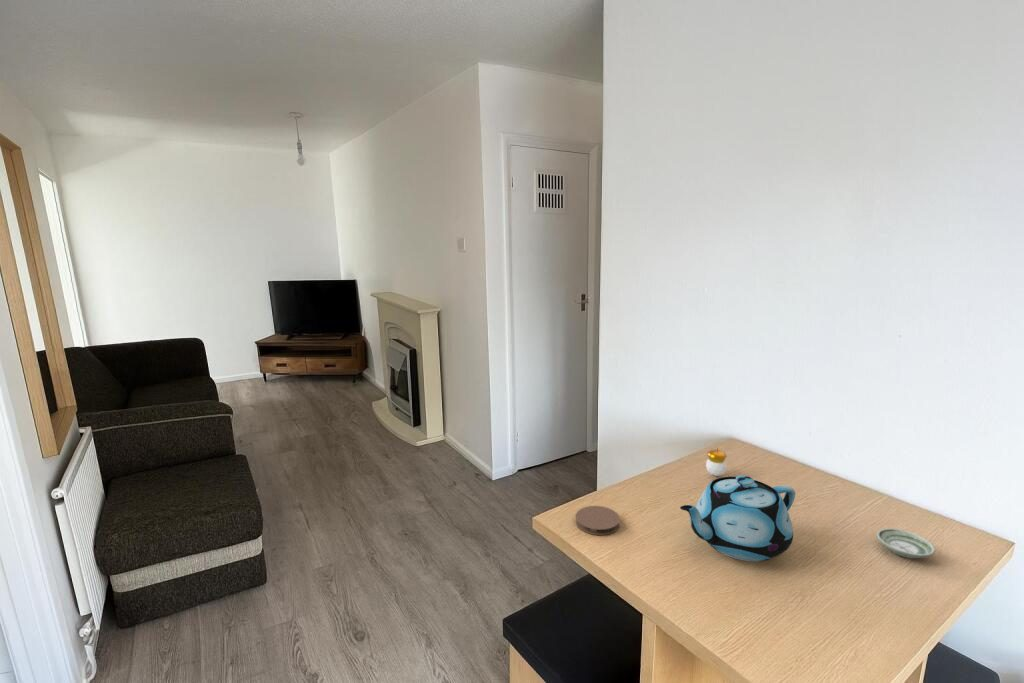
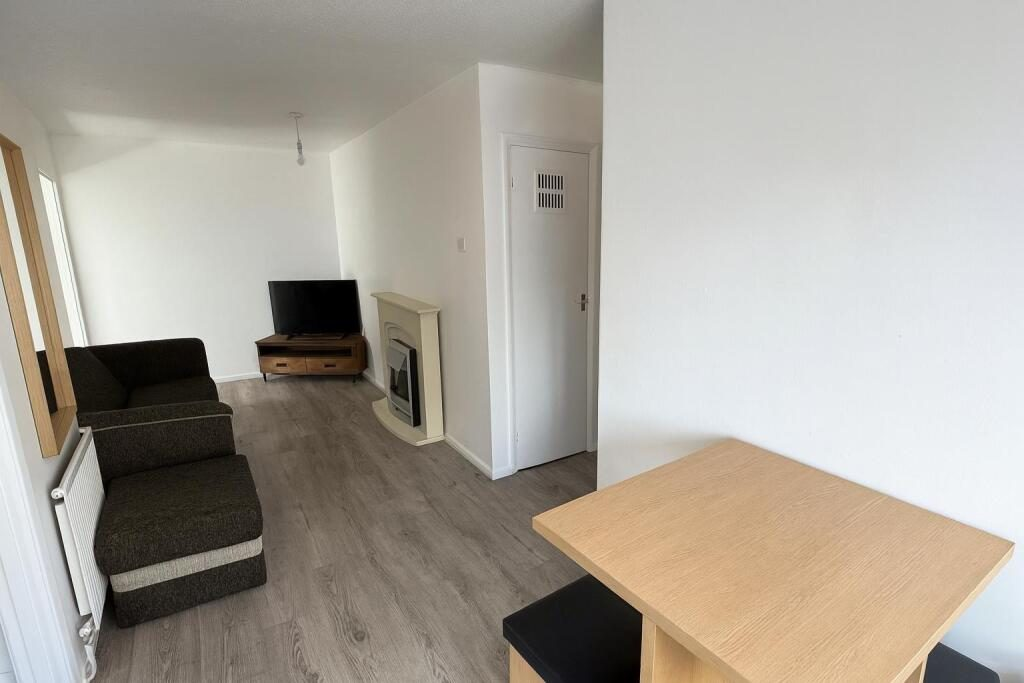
- saucer [875,527,936,559]
- candle [705,447,728,477]
- teapot [679,474,796,562]
- coaster [575,505,621,536]
